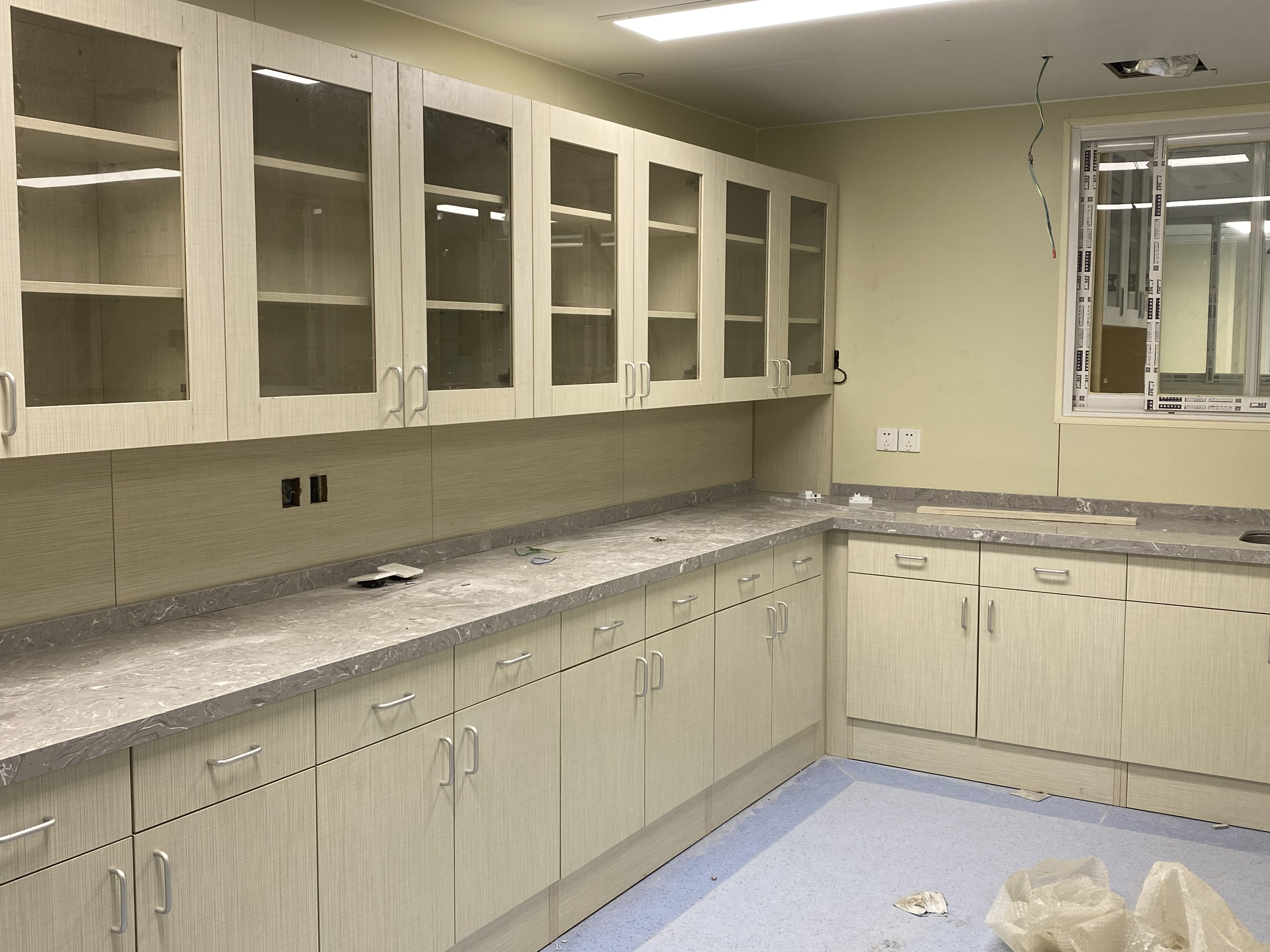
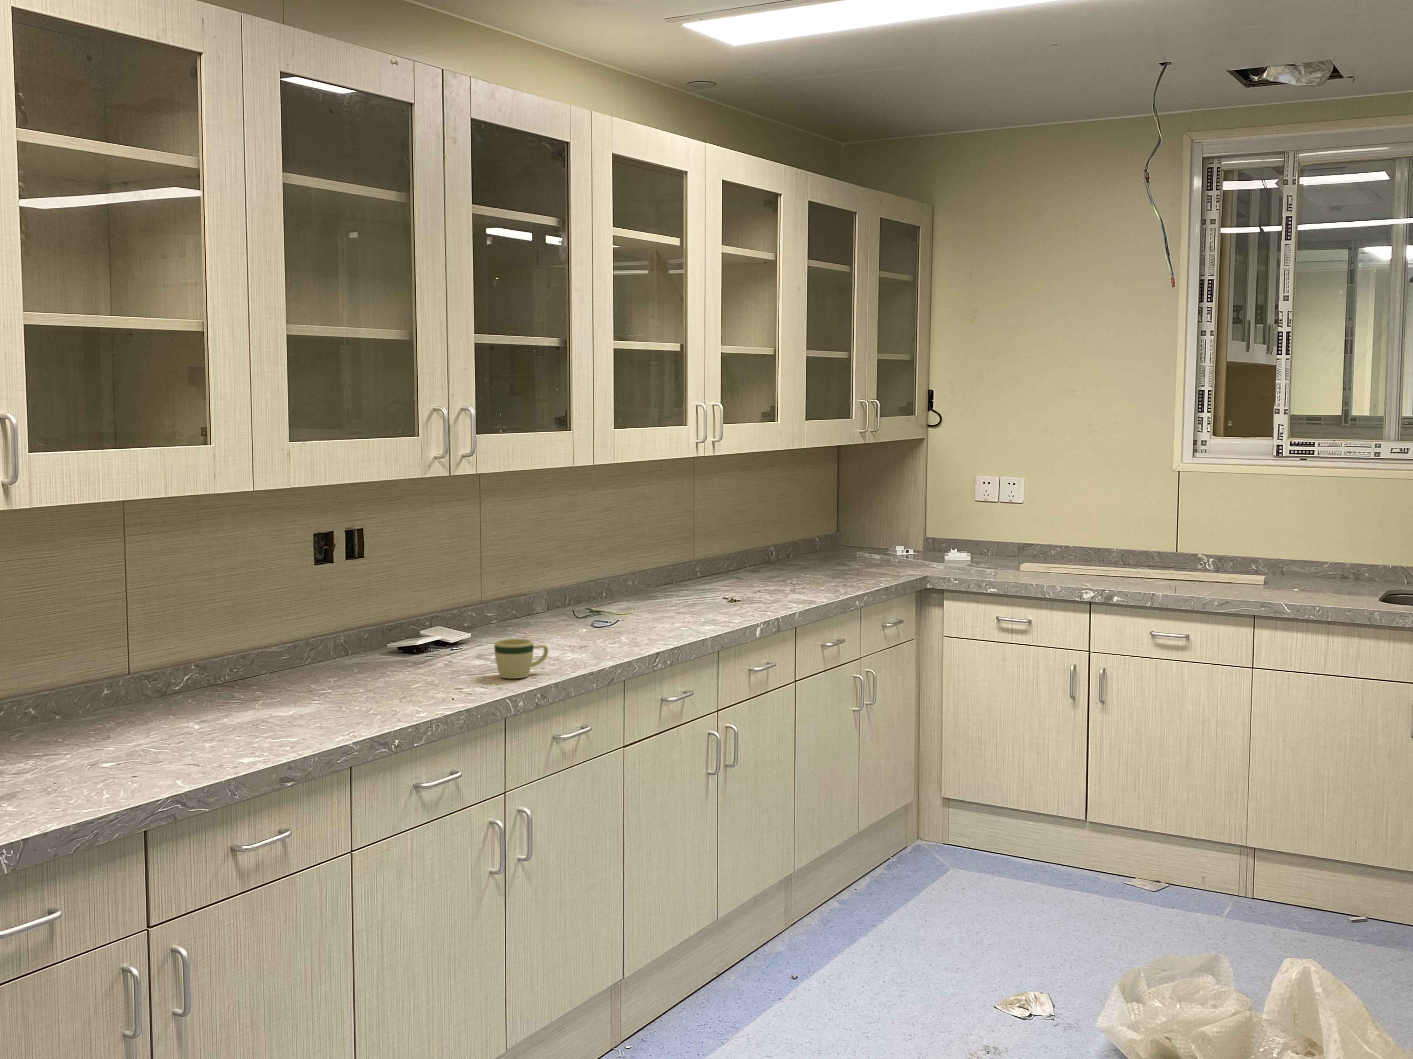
+ mug [494,639,549,679]
